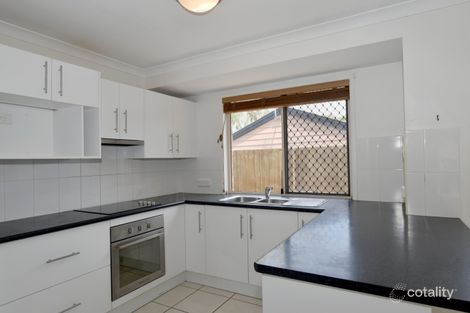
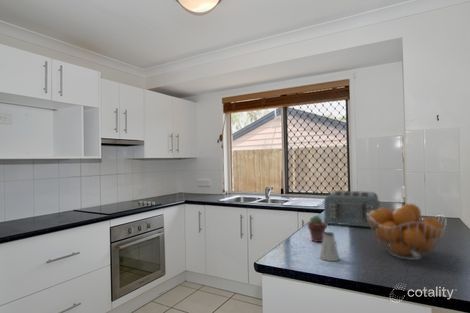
+ potted succulent [307,215,328,243]
+ toaster [323,190,381,228]
+ saltshaker [319,231,340,262]
+ fruit basket [367,203,448,261]
